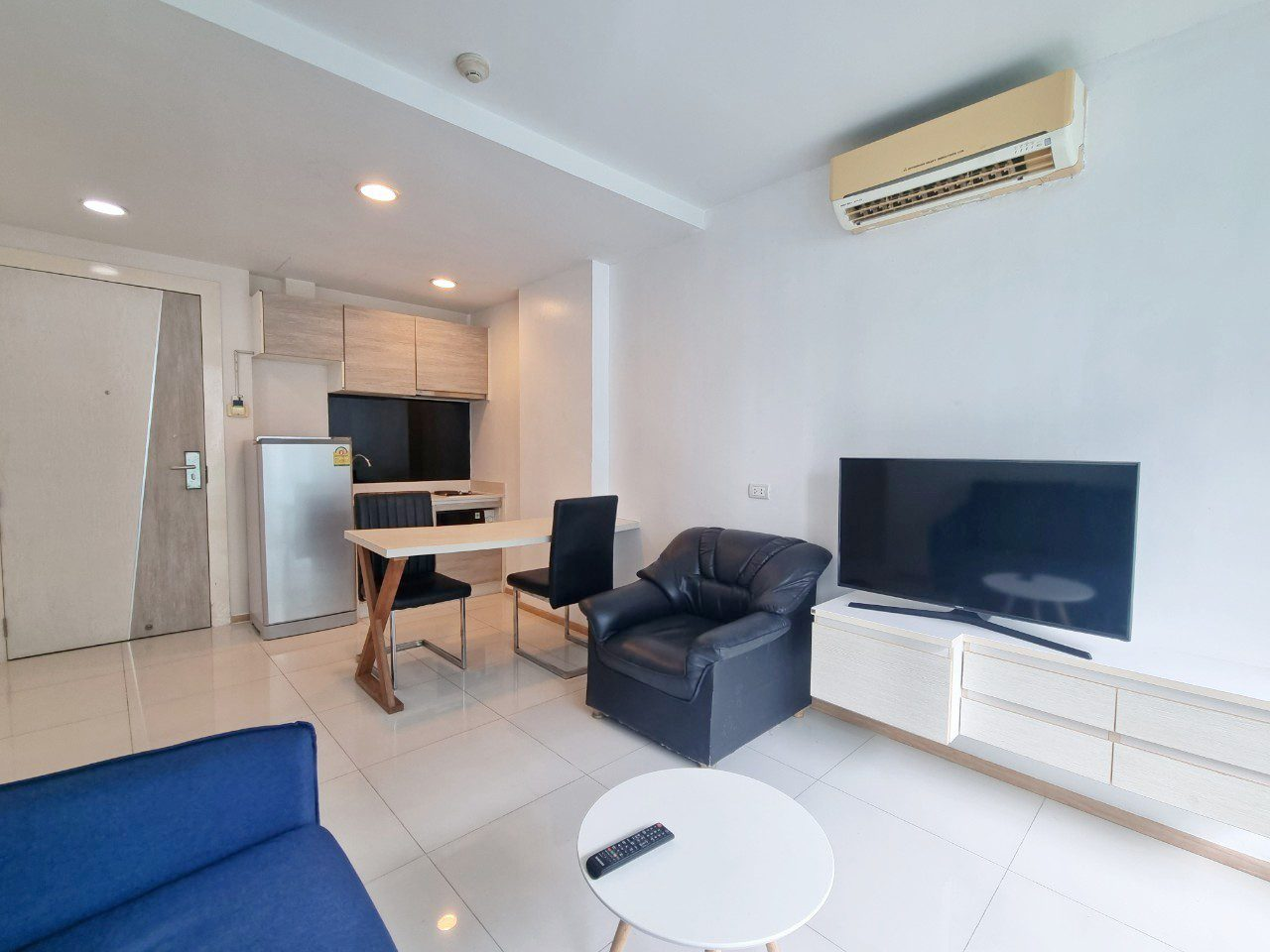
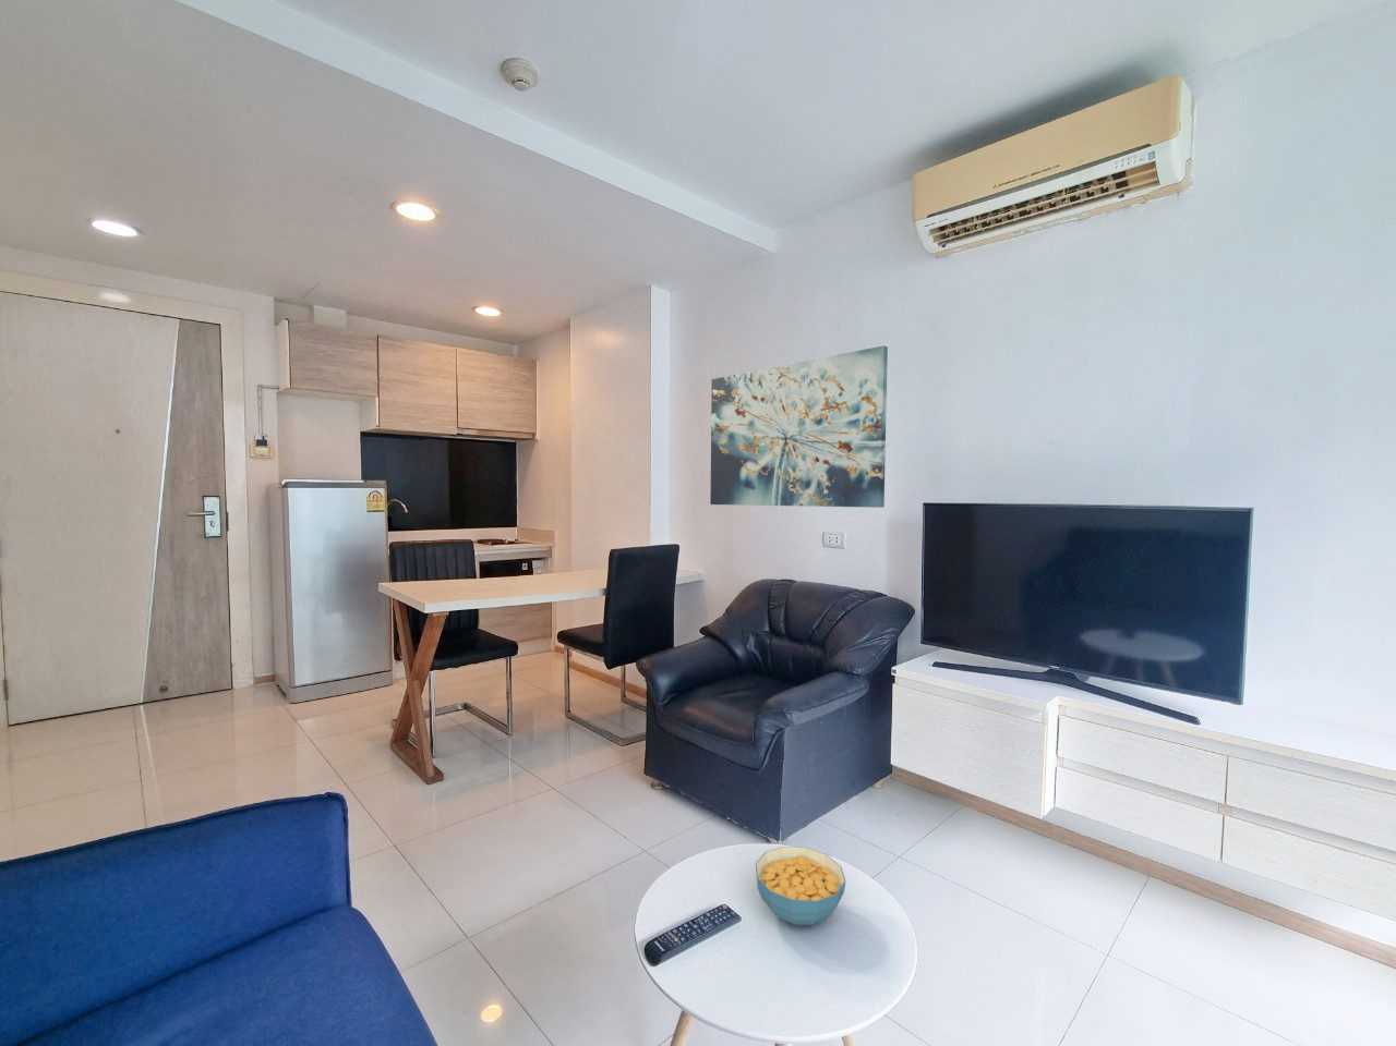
+ cereal bowl [755,846,846,926]
+ wall art [709,344,889,509]
